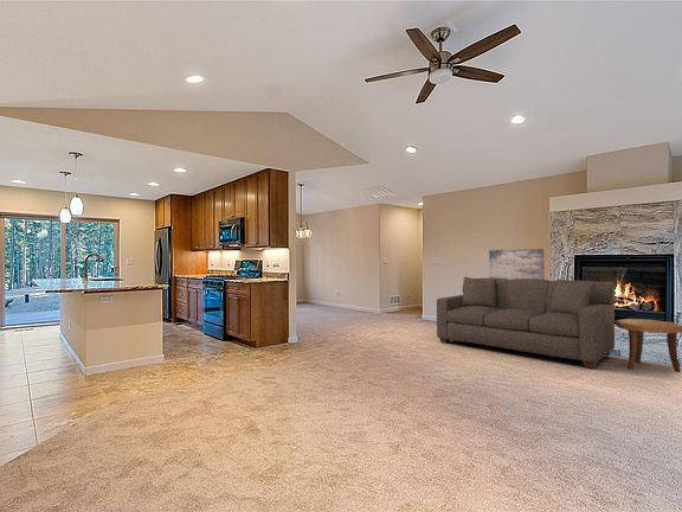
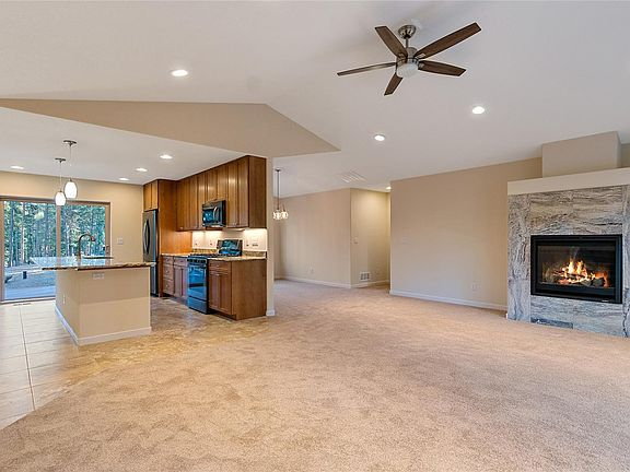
- sofa [436,276,616,370]
- wall art [488,248,546,280]
- side table [615,318,682,373]
